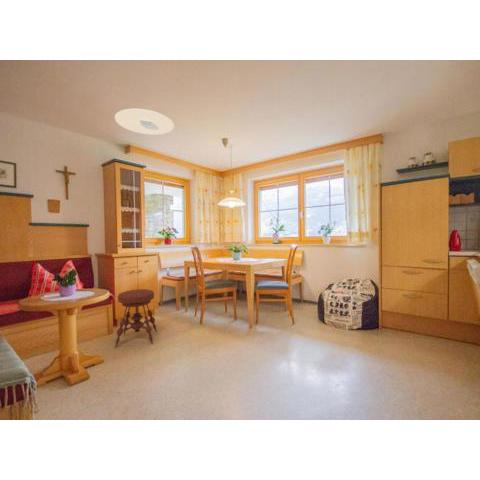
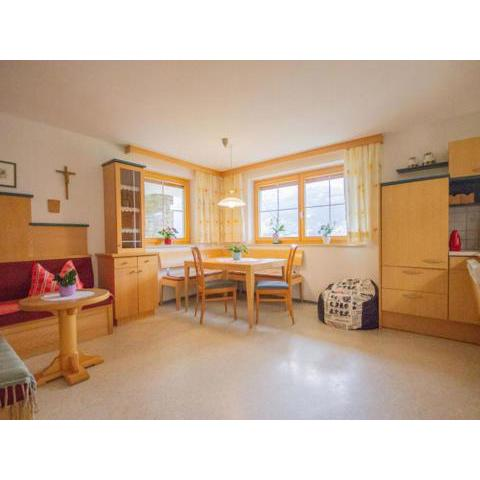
- ceiling light [114,108,175,136]
- stool [114,288,158,349]
